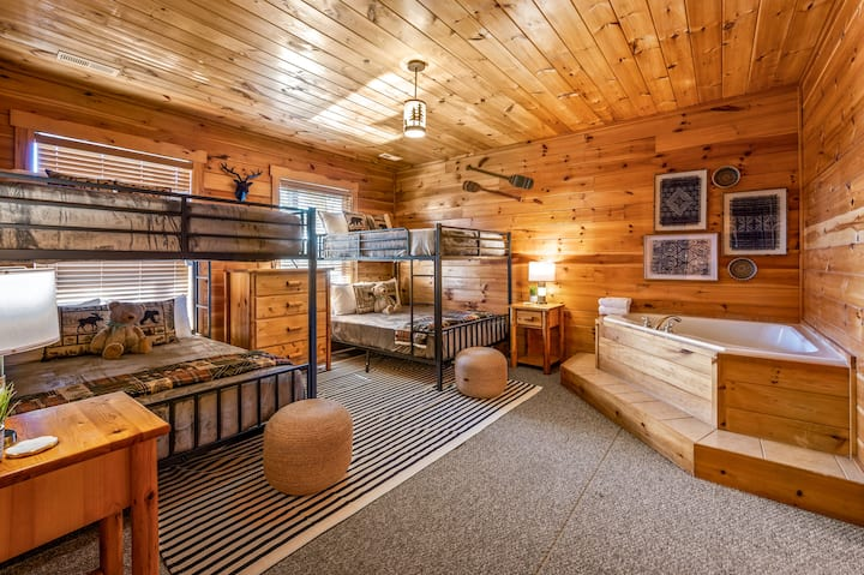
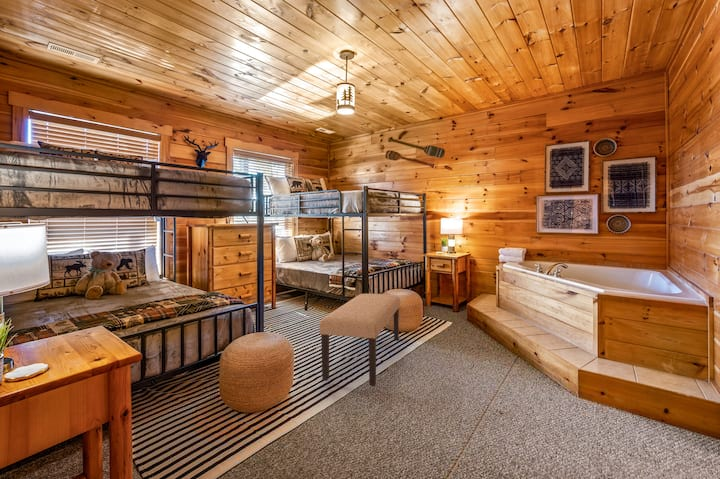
+ bench [318,293,401,387]
